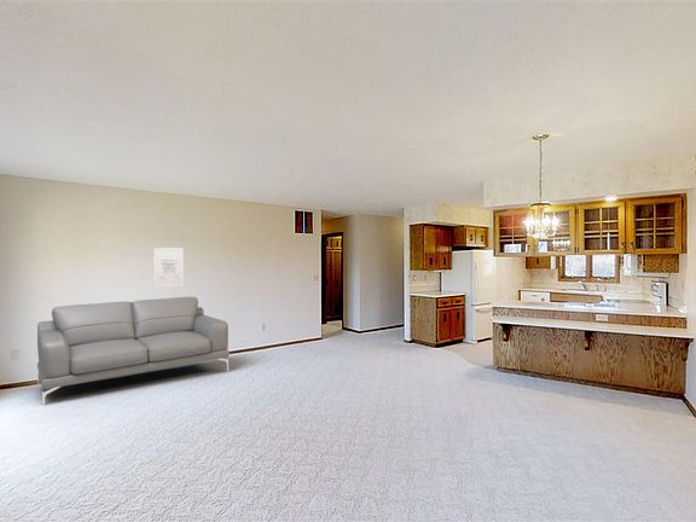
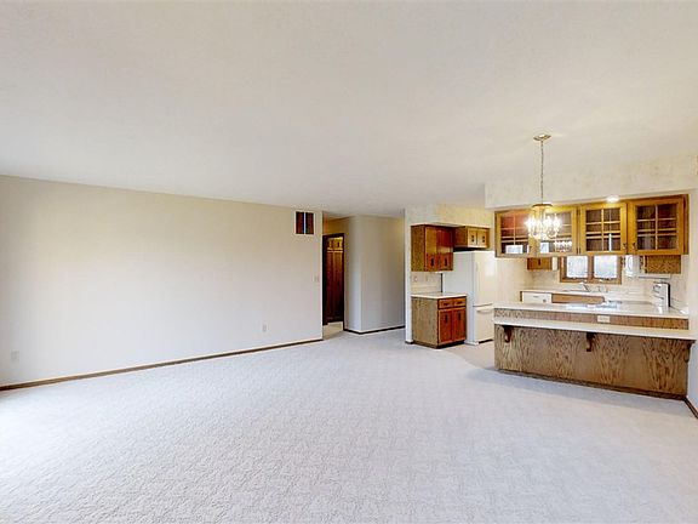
- wall art [152,246,185,289]
- sofa [36,296,231,407]
